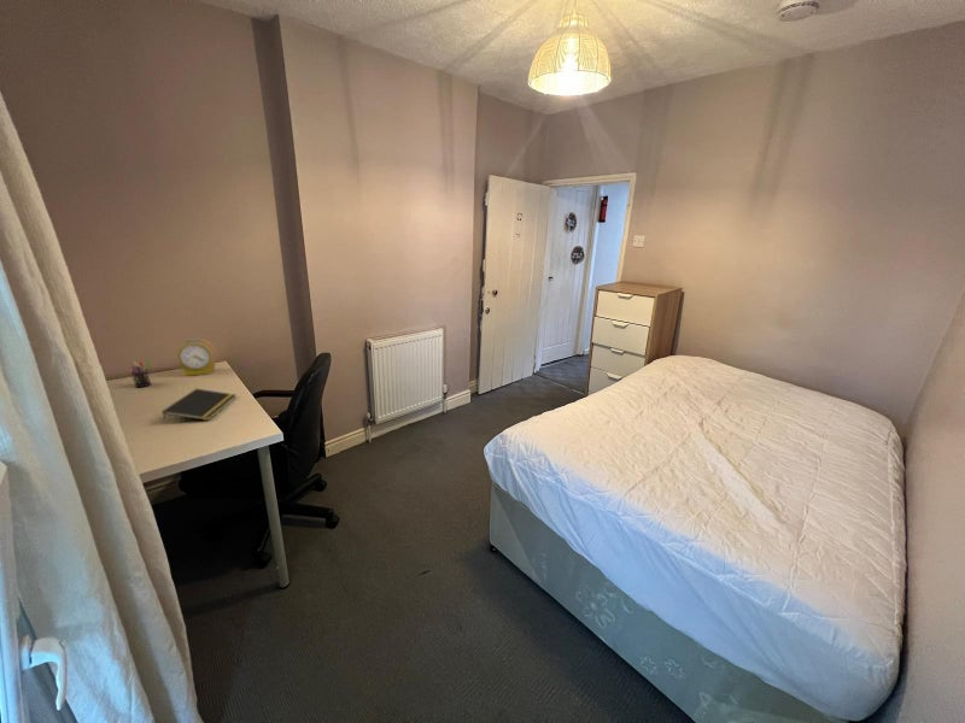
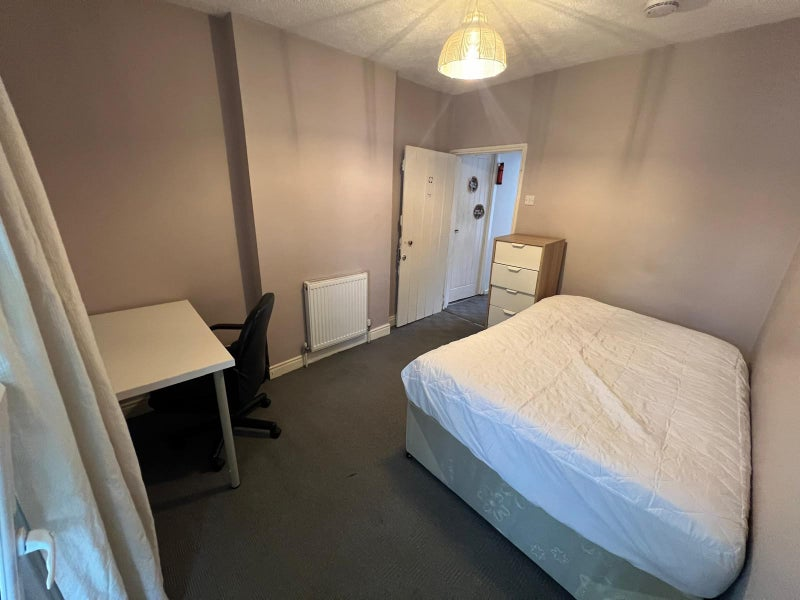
- alarm clock [176,337,217,377]
- pen holder [130,360,152,389]
- notepad [160,388,236,424]
